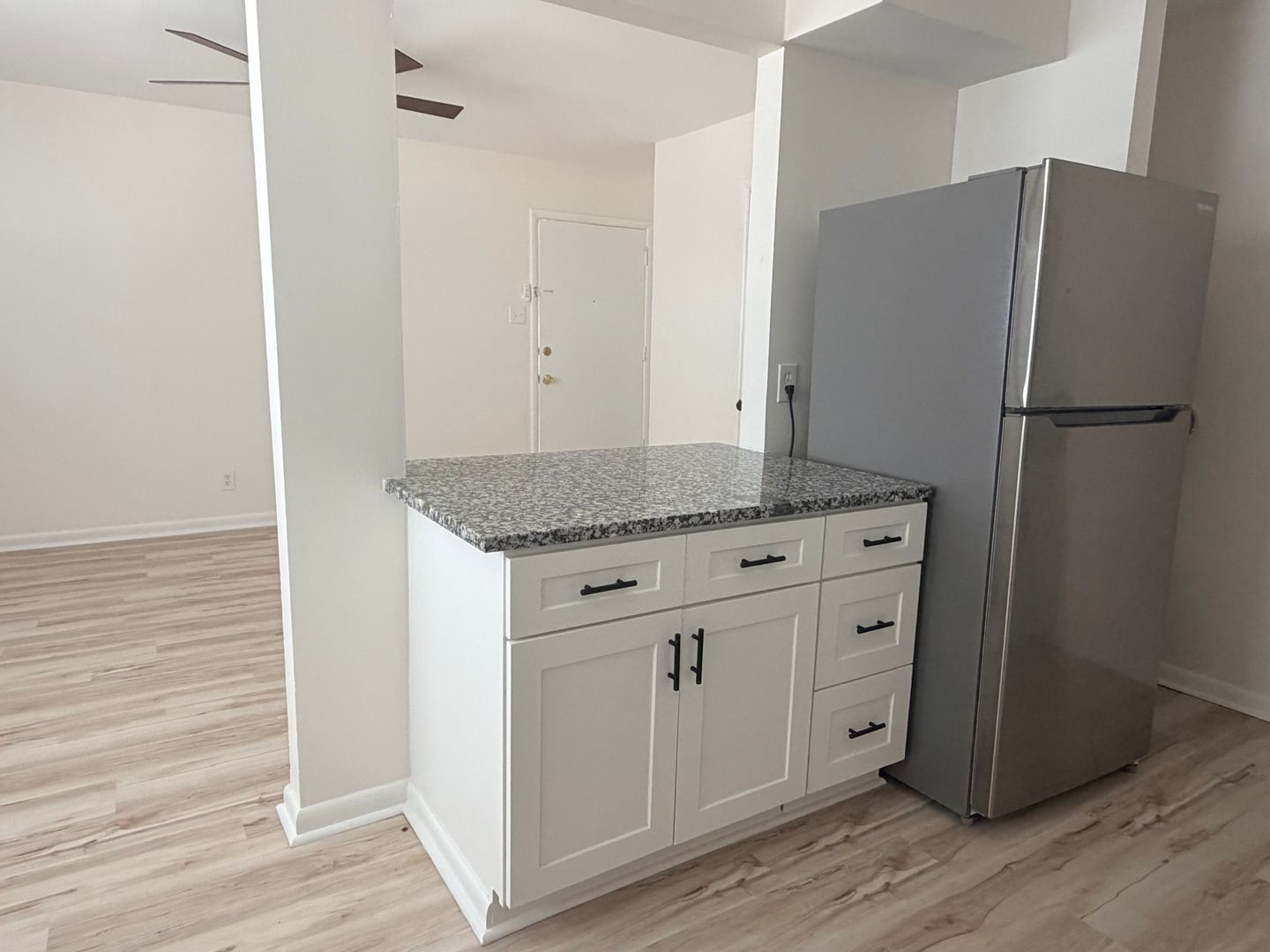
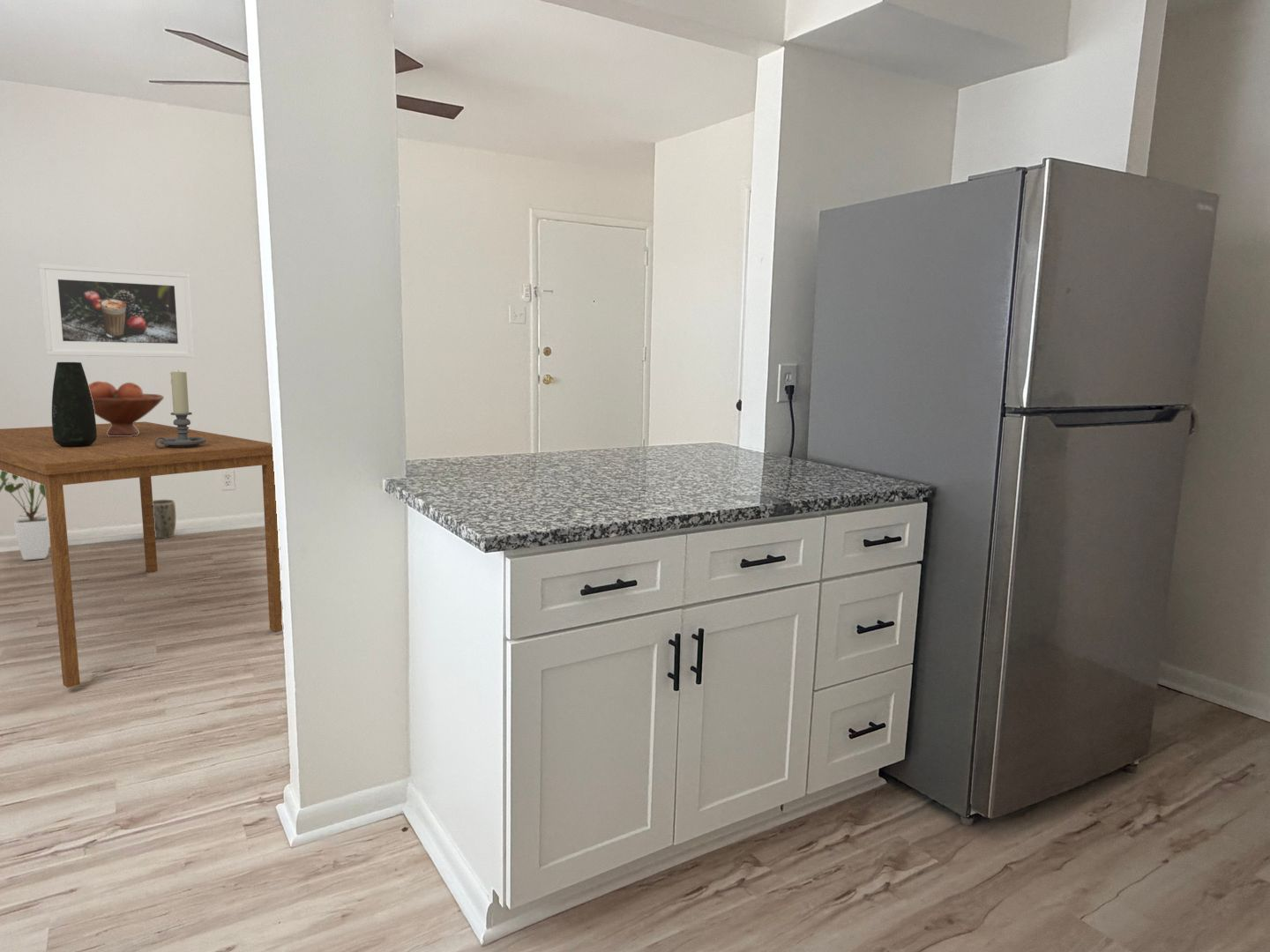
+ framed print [38,263,195,359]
+ dining table [0,420,283,688]
+ house plant [0,470,50,562]
+ candle holder [154,369,206,449]
+ vase [51,361,97,447]
+ plant pot [153,499,177,539]
+ fruit bowl [88,381,165,436]
